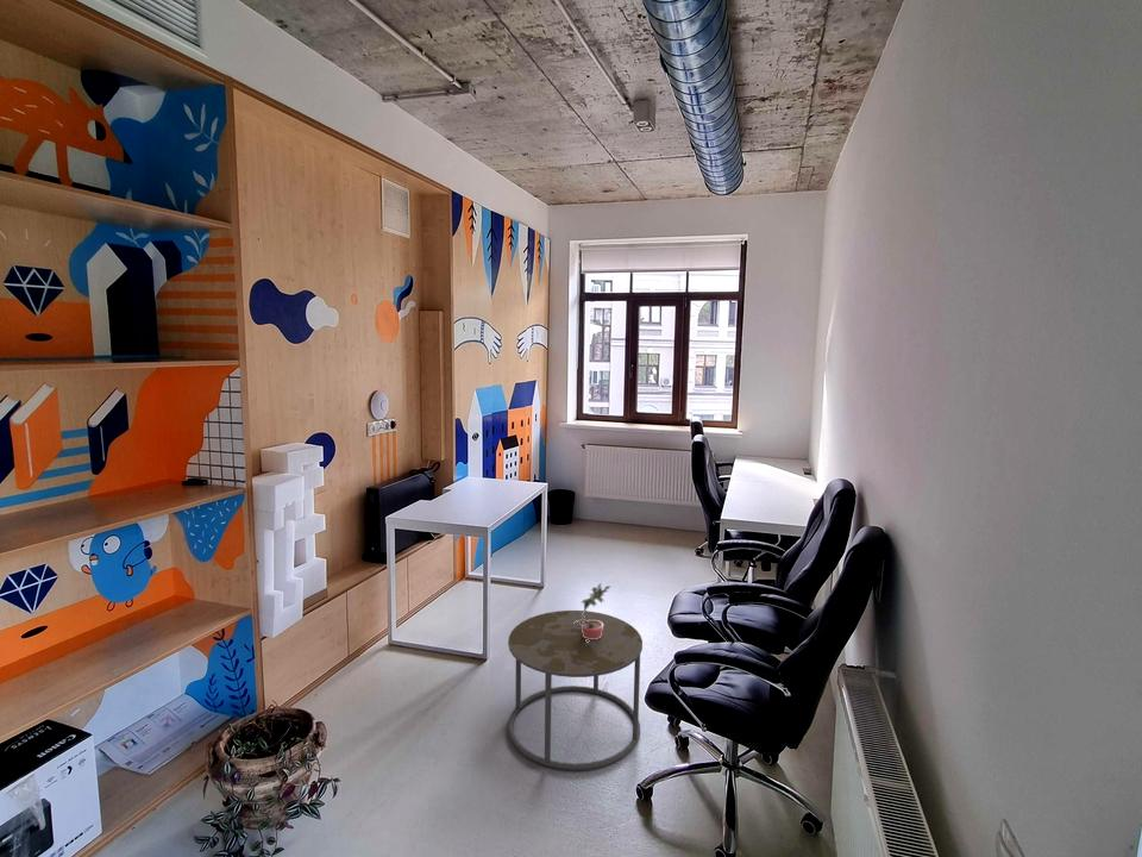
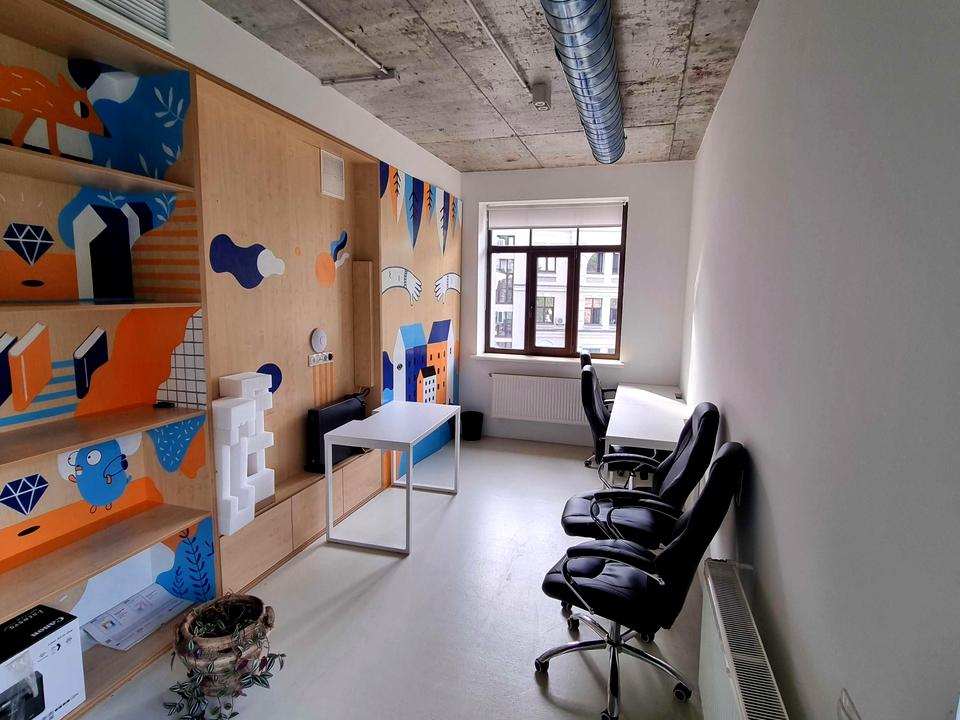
- side table [507,609,644,771]
- potted plant [573,583,611,643]
